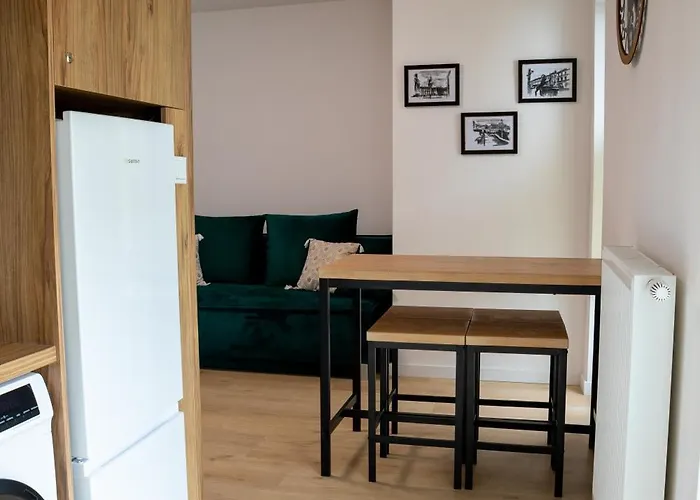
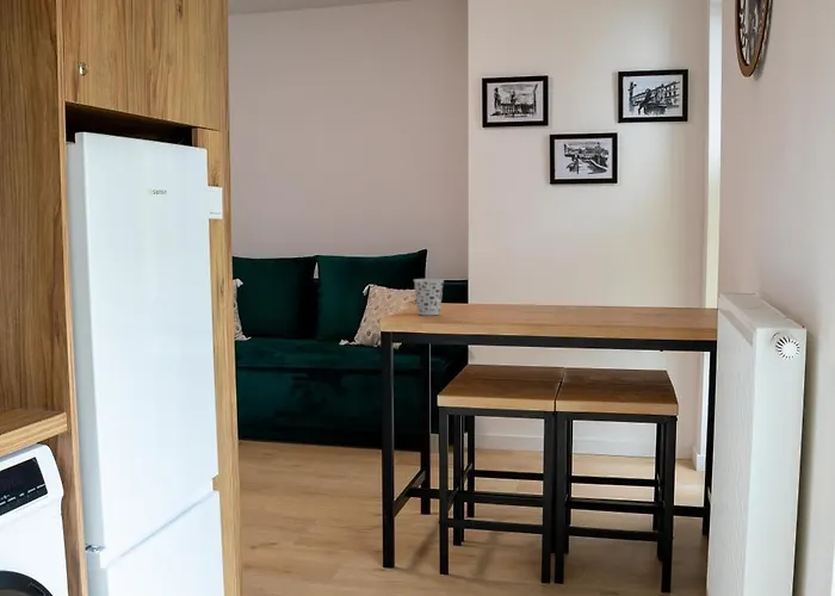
+ cup [413,278,445,316]
